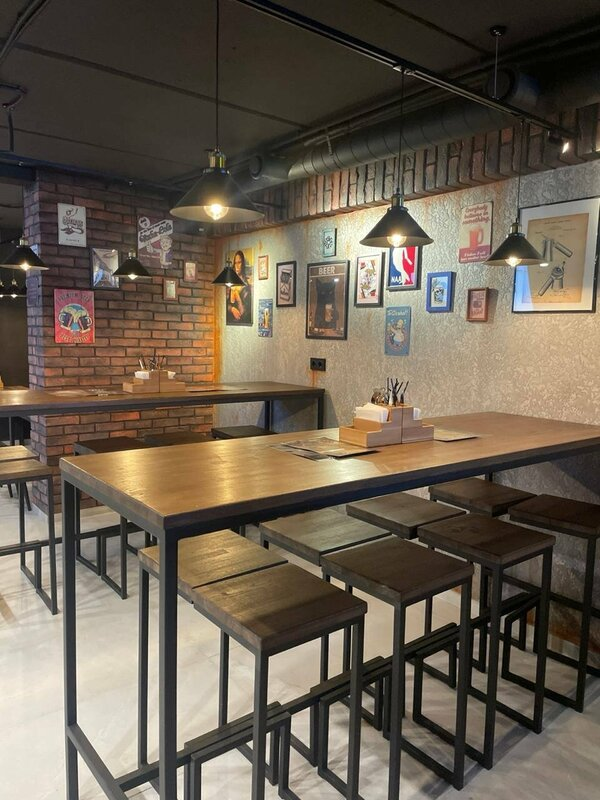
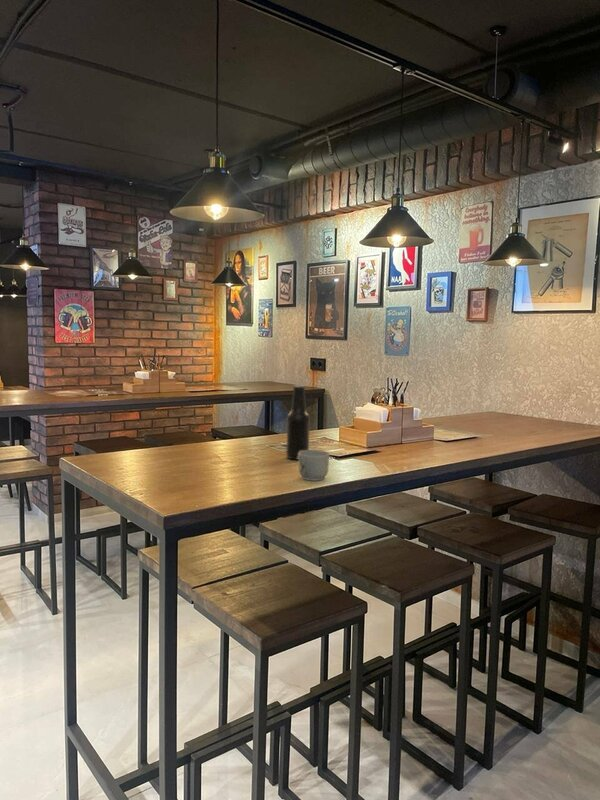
+ beer bottle [285,384,311,461]
+ mug [297,449,330,482]
